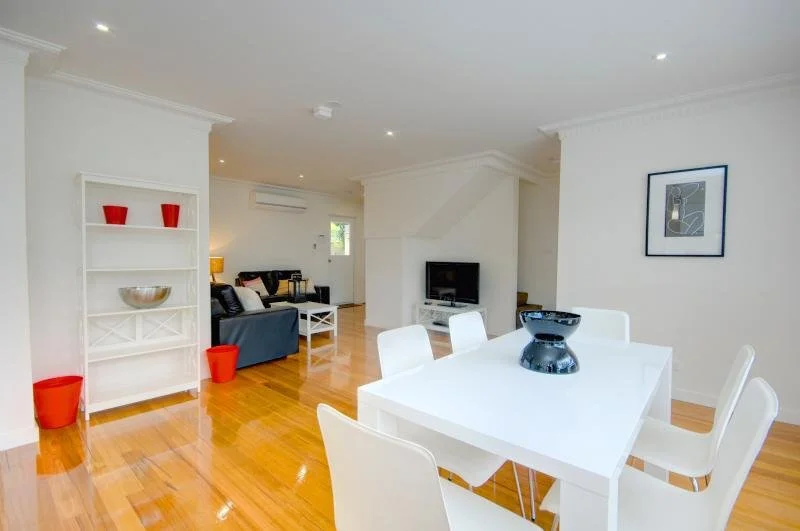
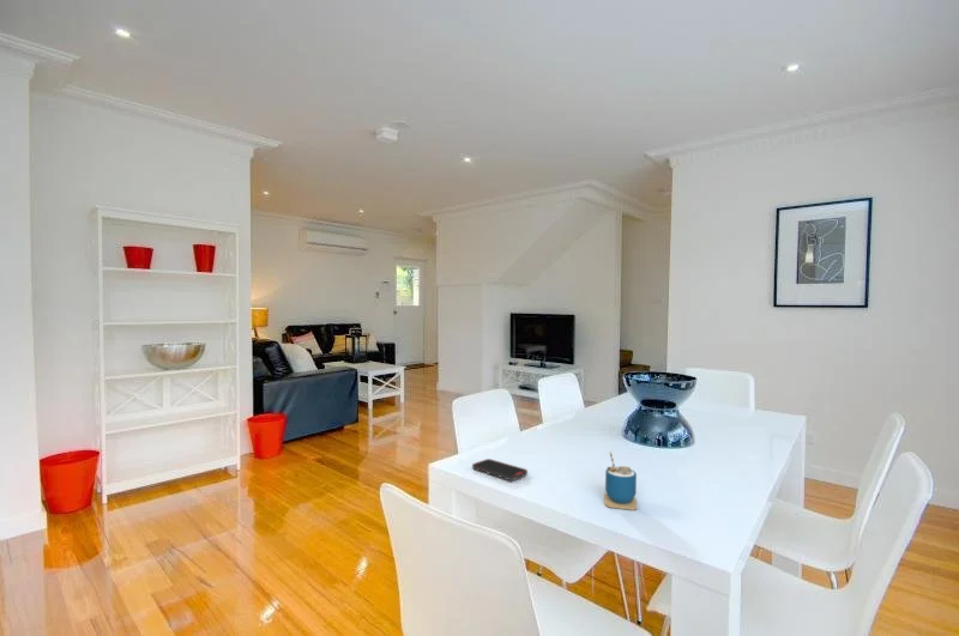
+ smartphone [471,458,529,481]
+ cup [603,450,638,511]
